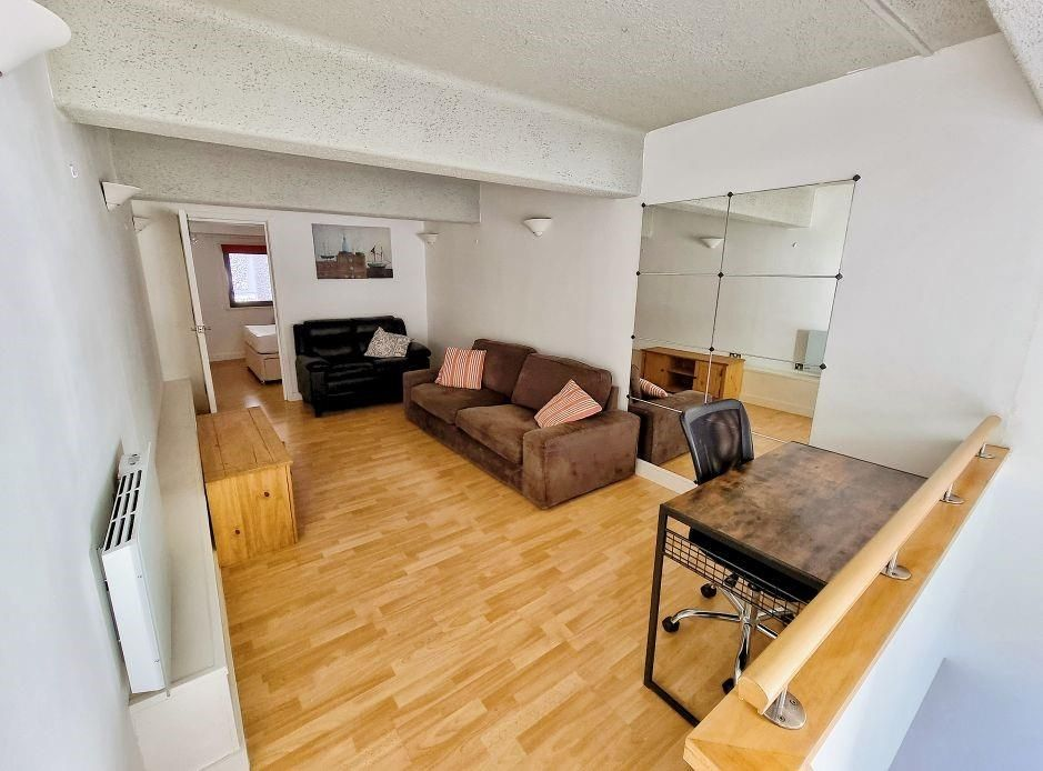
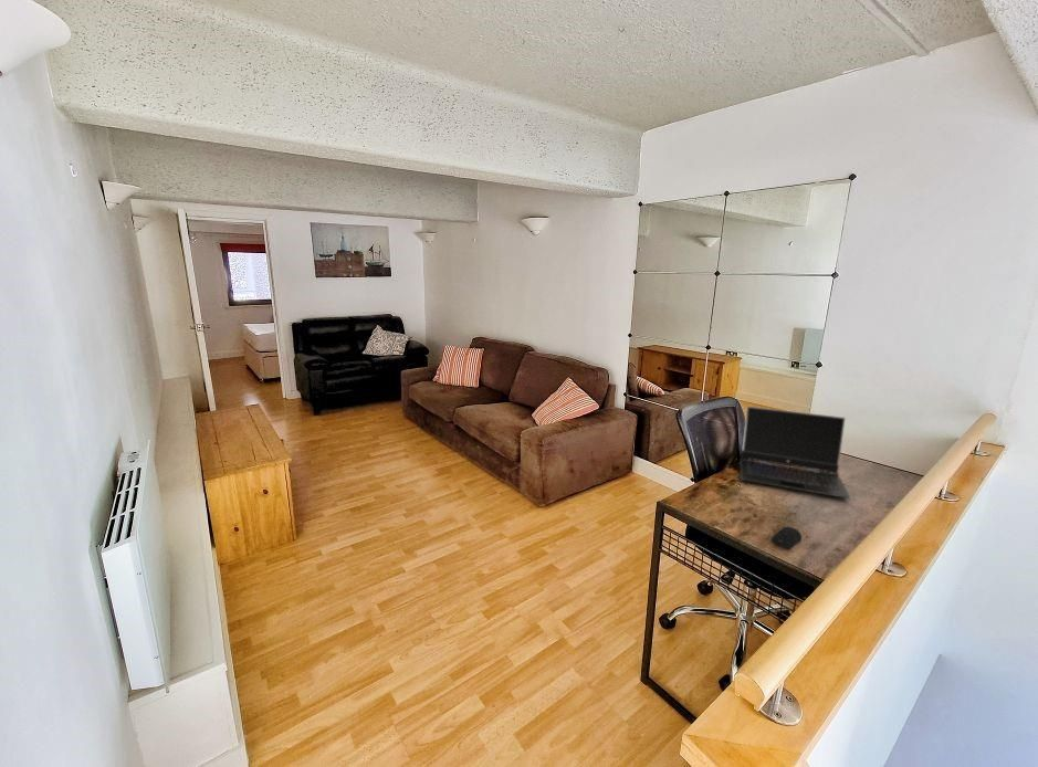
+ laptop computer [740,406,851,500]
+ computer mouse [770,525,803,550]
